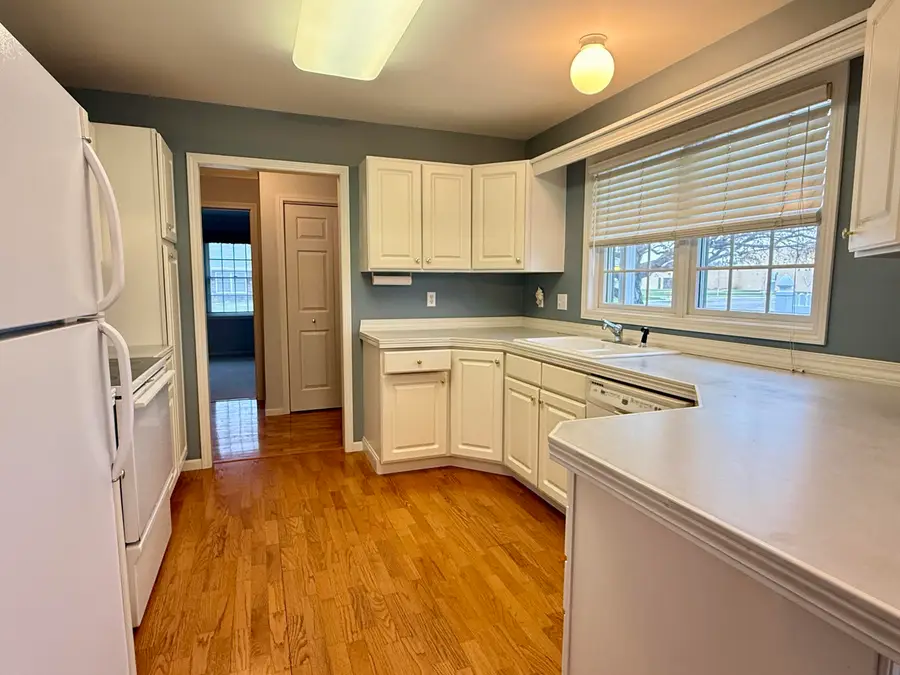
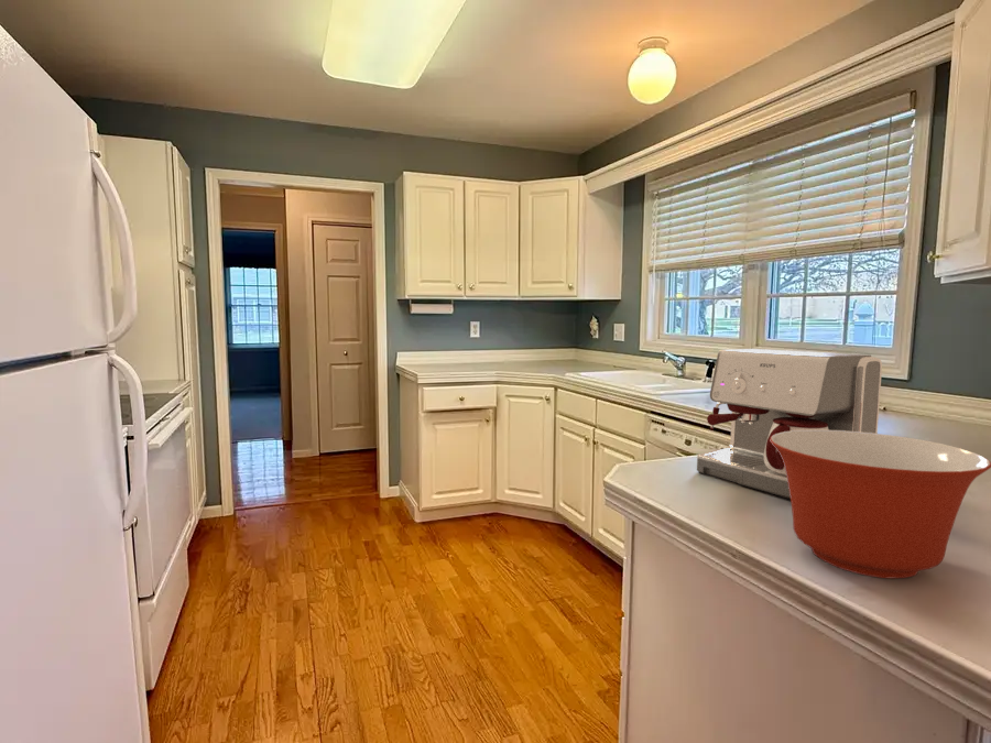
+ coffee maker [696,348,883,500]
+ mixing bowl [770,430,991,579]
